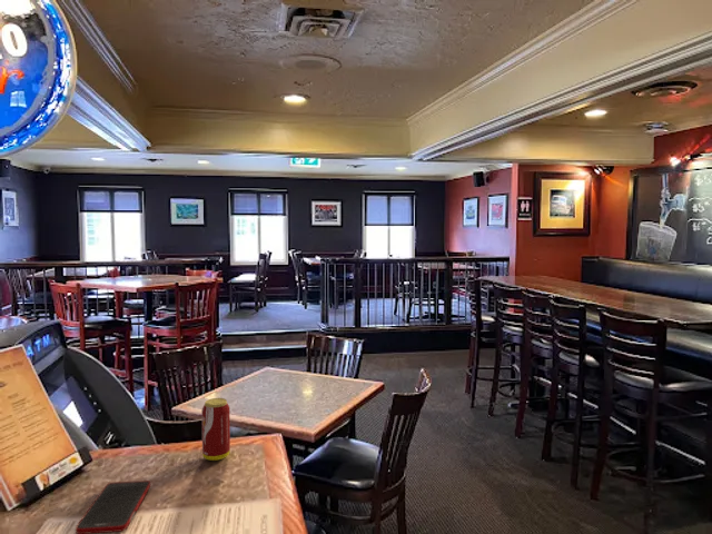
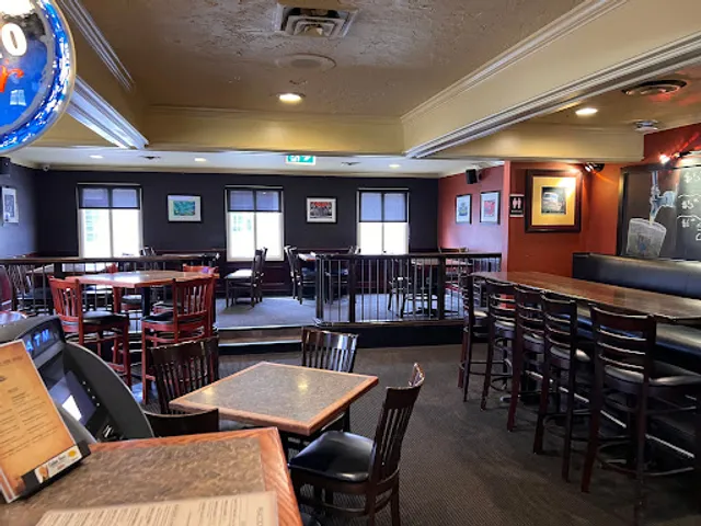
- cell phone [75,479,151,534]
- beverage can [200,397,231,462]
